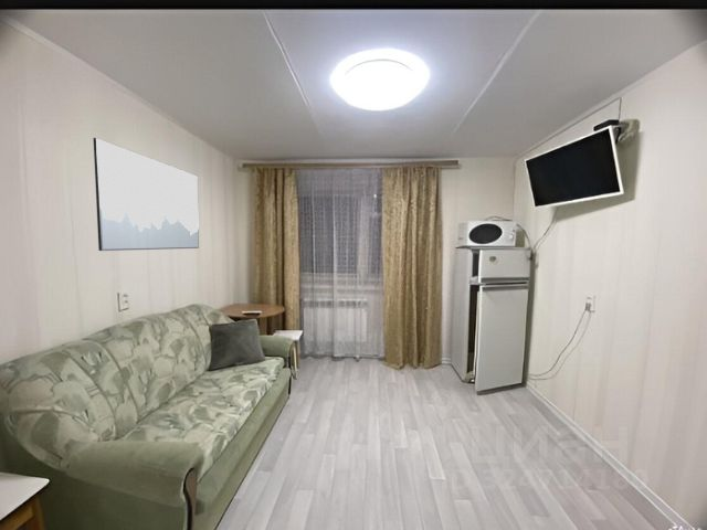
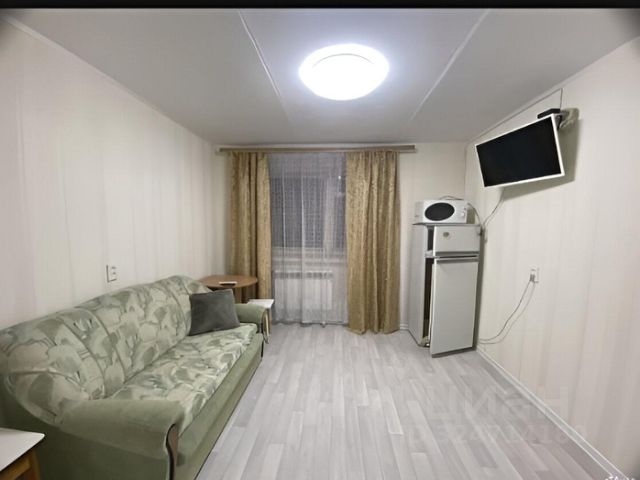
- wall art [93,137,200,252]
